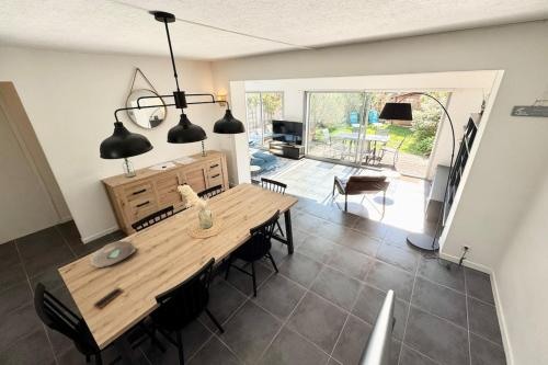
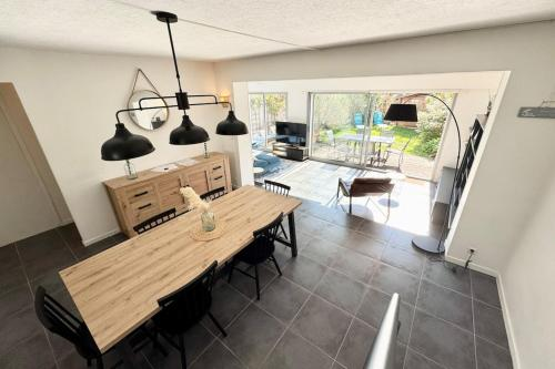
- smartphone [92,287,125,310]
- decorative bowl [89,240,138,269]
